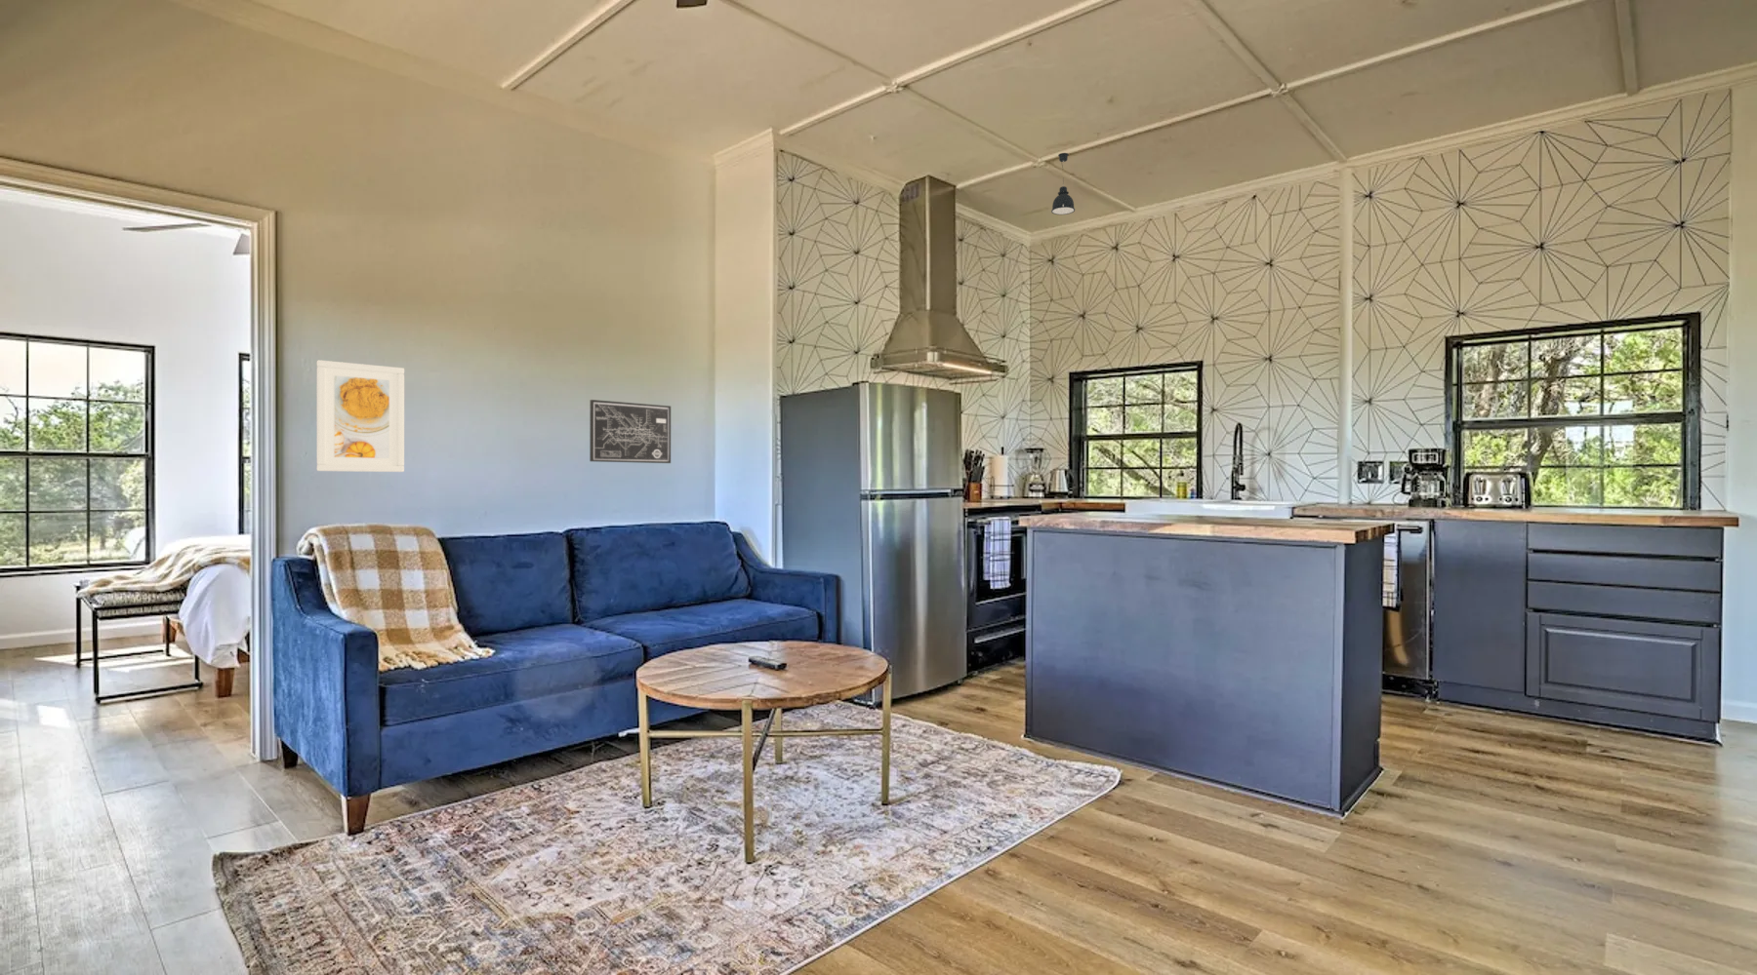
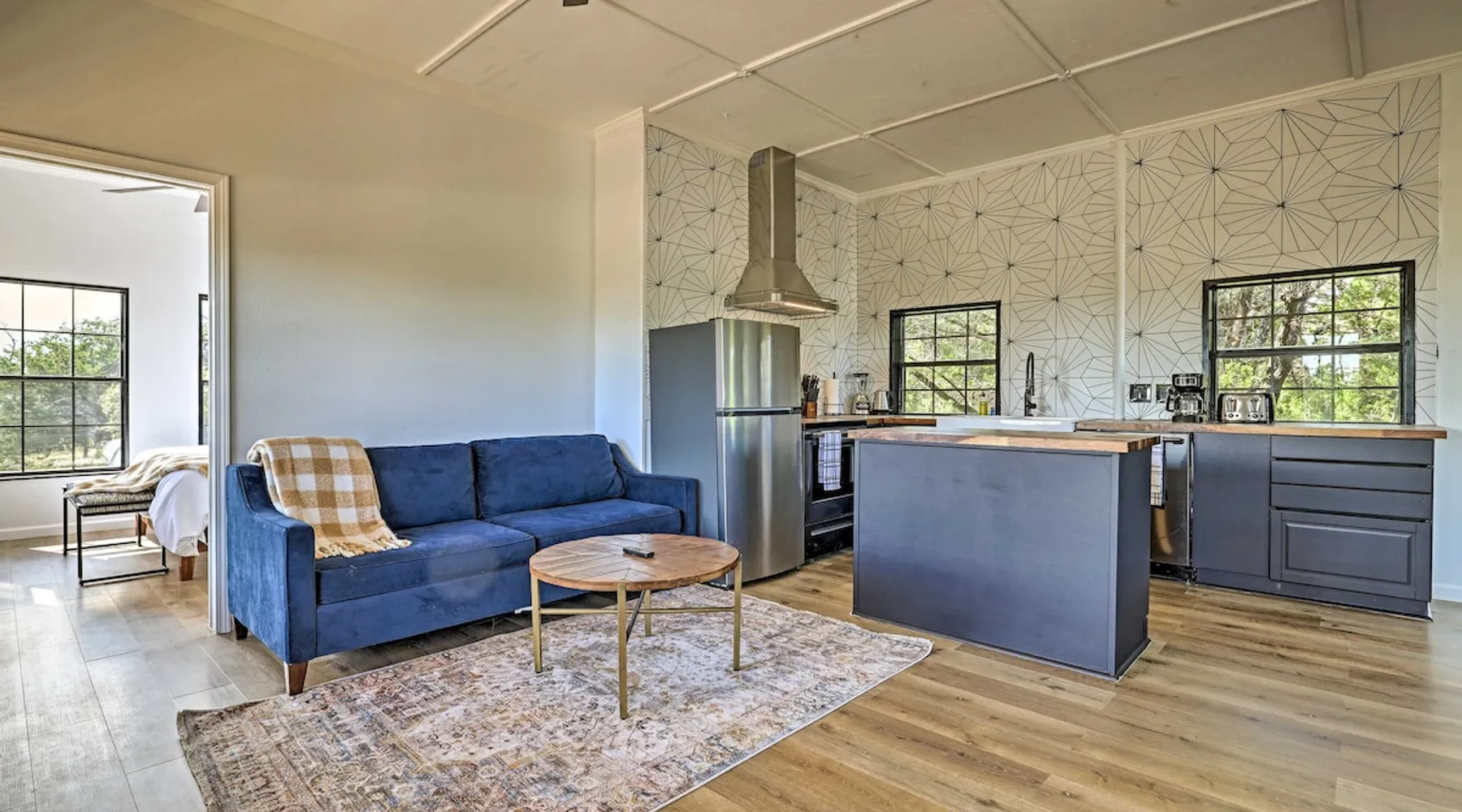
- wall art [589,399,672,465]
- pendant light [1050,152,1076,215]
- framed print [316,359,405,473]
